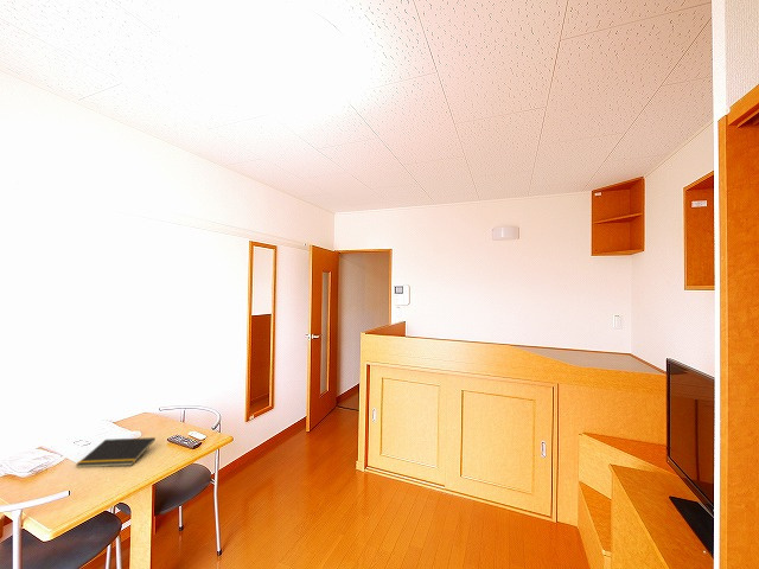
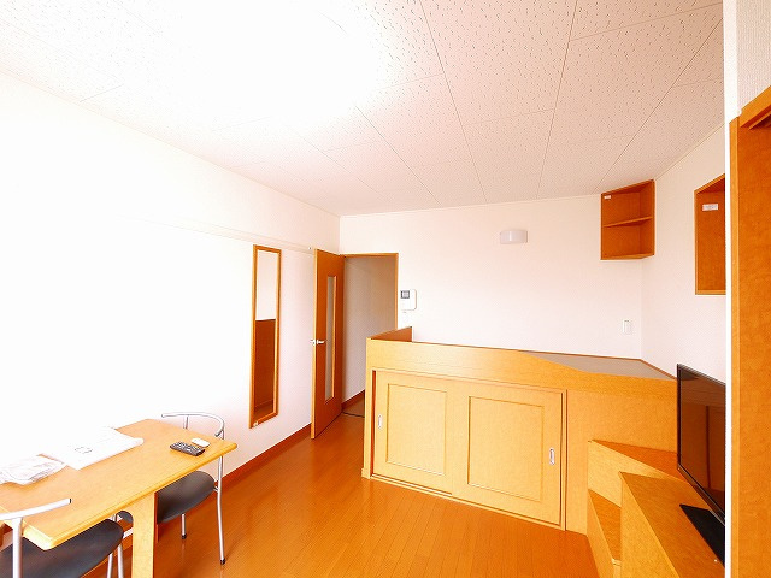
- notepad [75,436,157,468]
